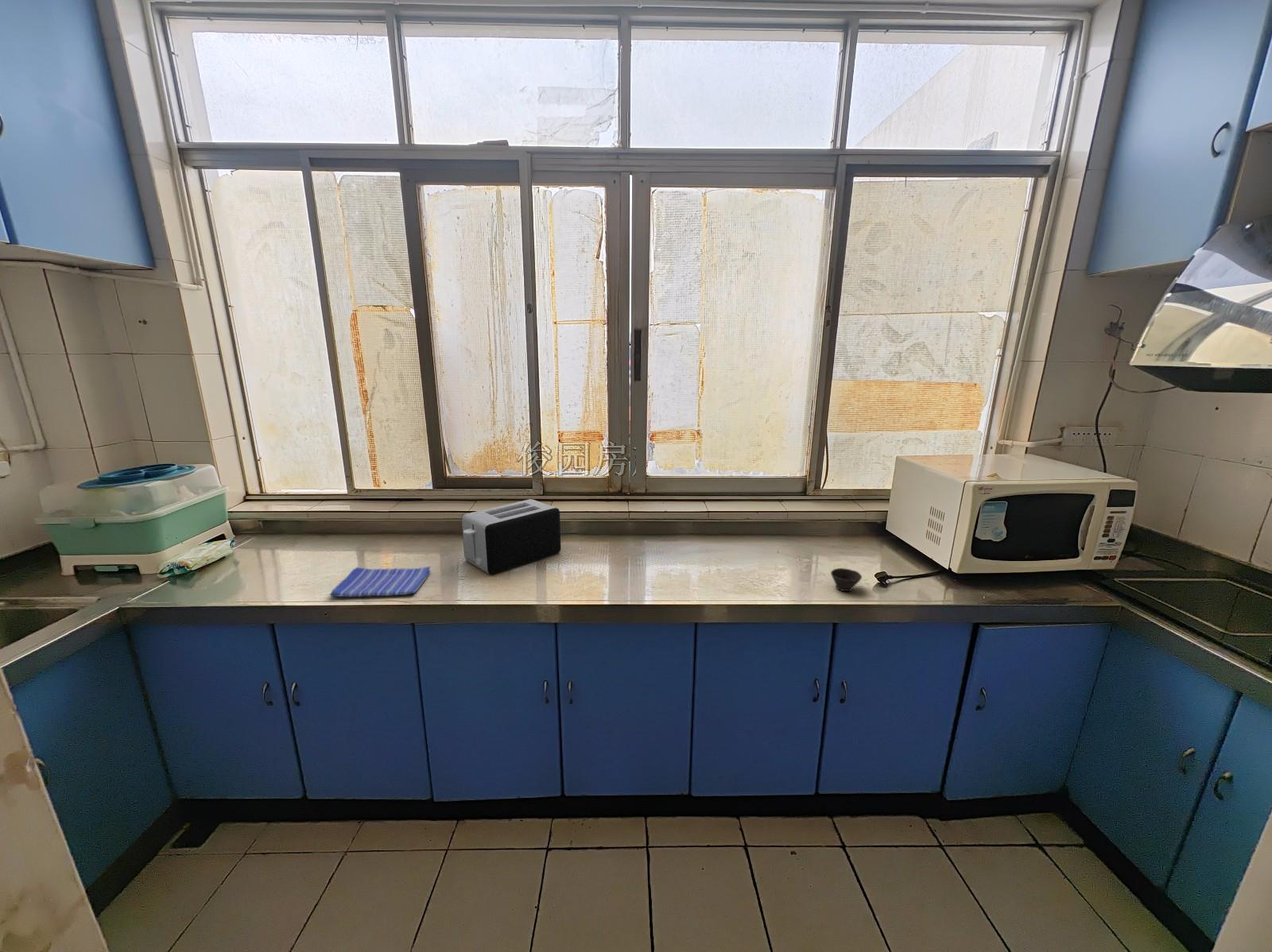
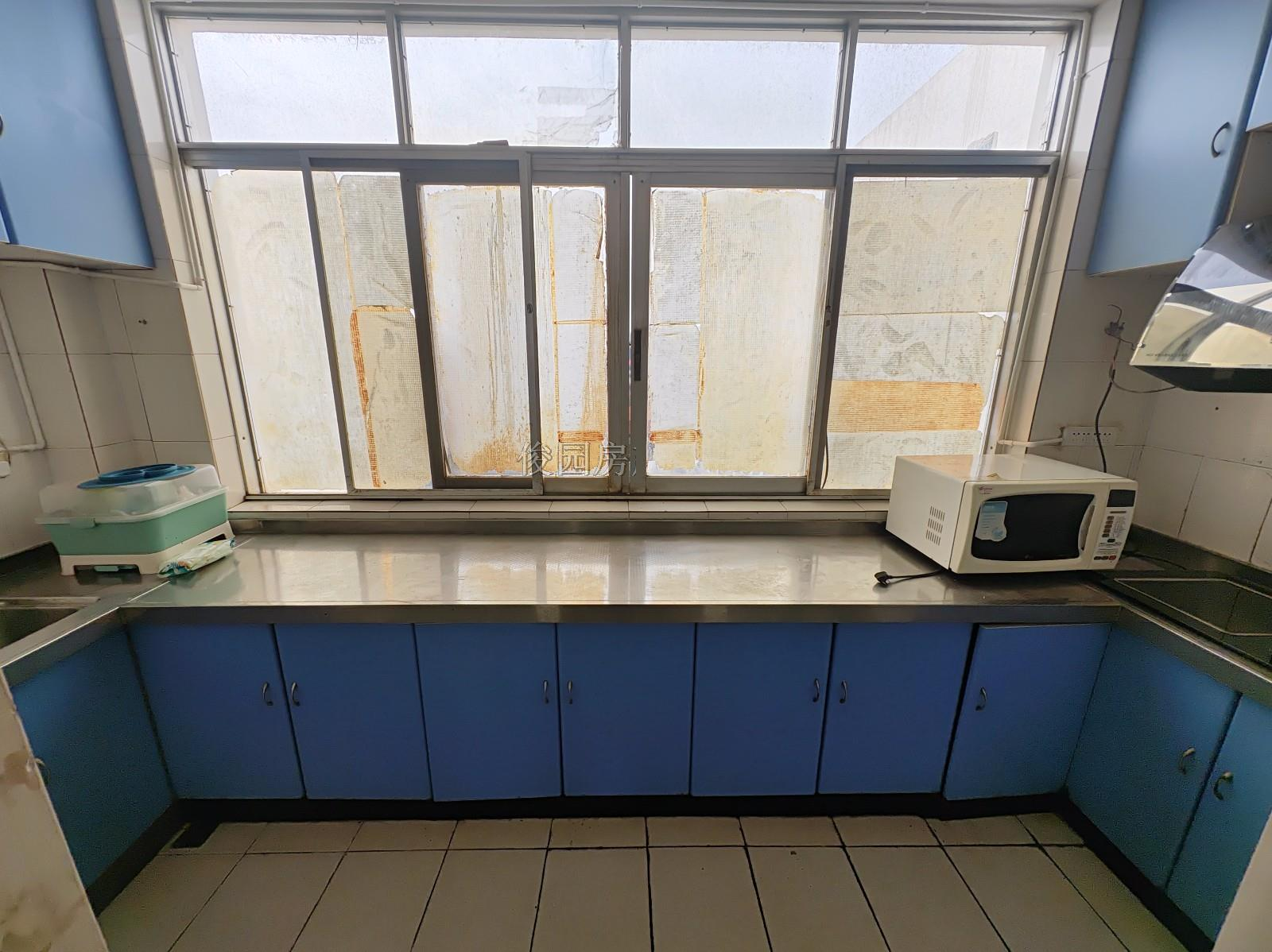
- dish towel [329,566,431,598]
- cup [830,567,863,592]
- toaster [461,498,561,575]
